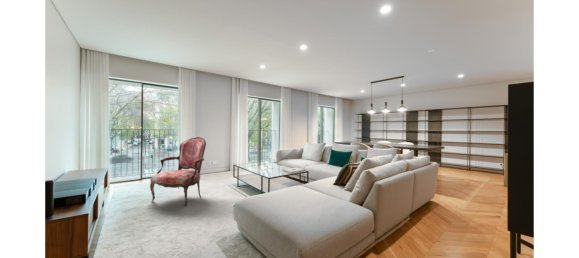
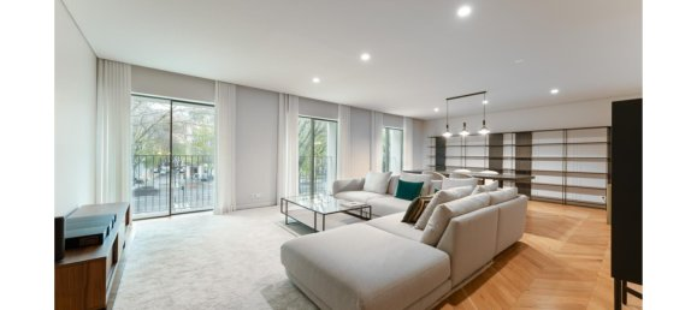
- armchair [149,136,207,207]
